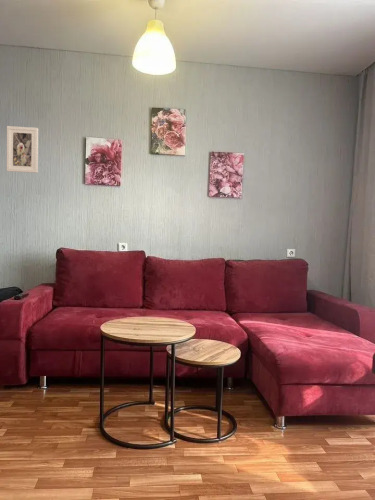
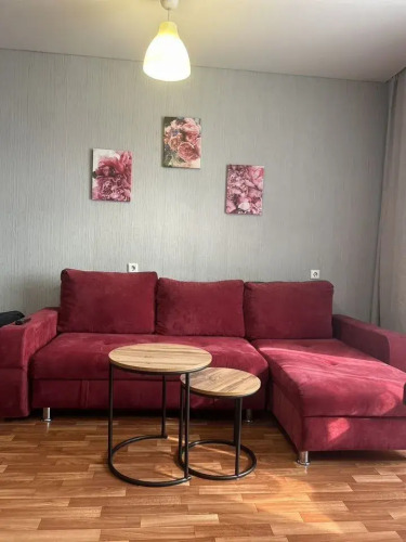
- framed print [6,125,39,174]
